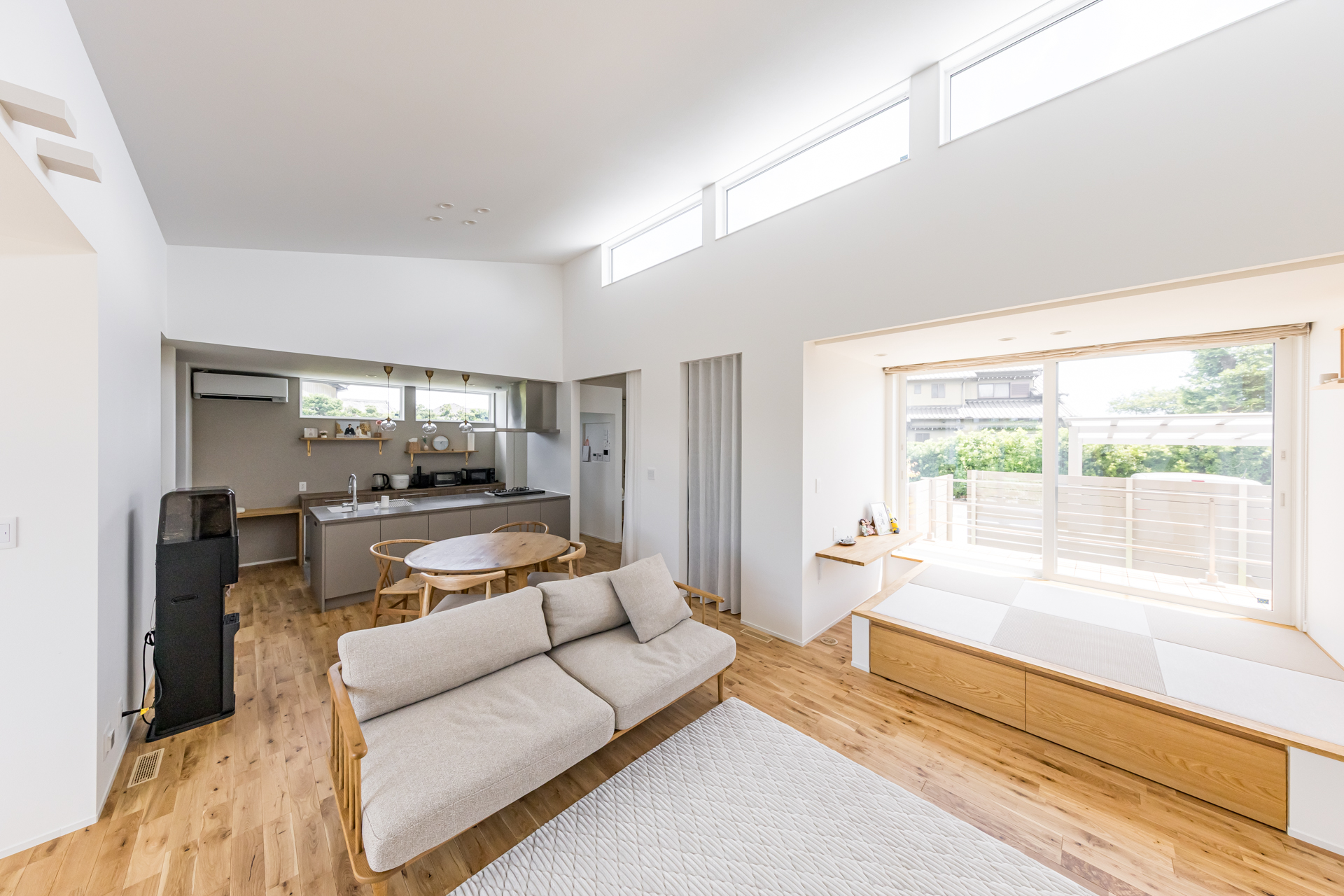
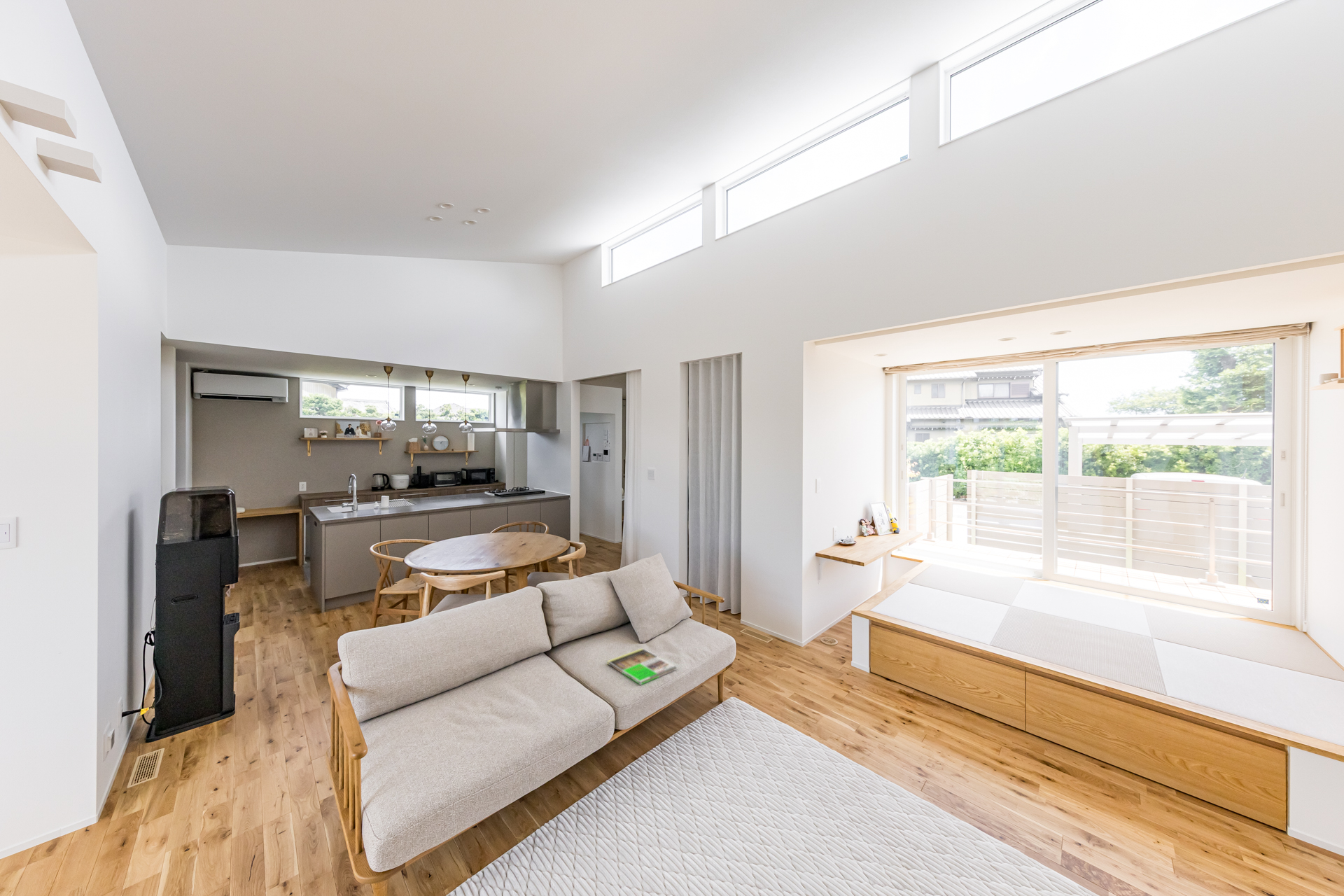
+ magazine [606,647,678,686]
